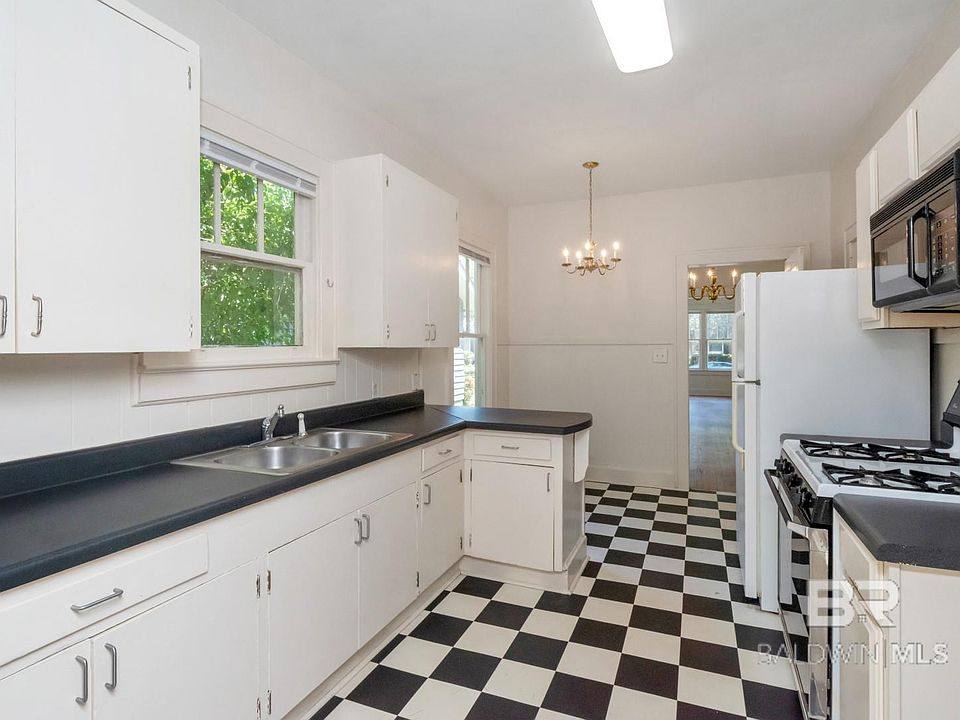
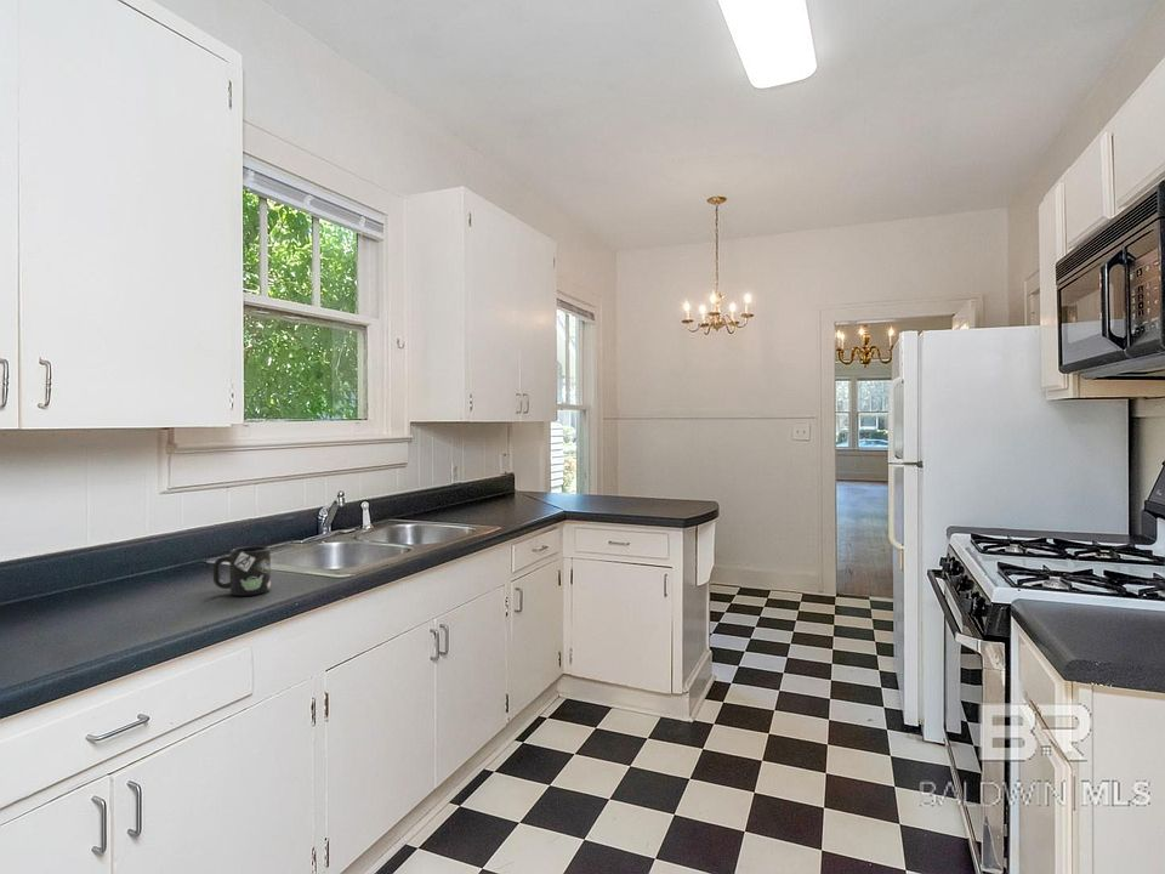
+ mug [212,545,272,597]
